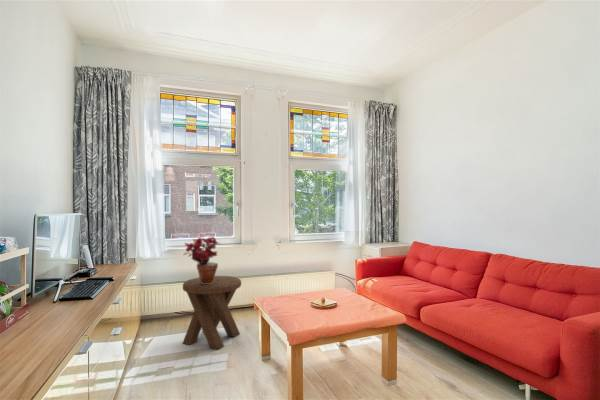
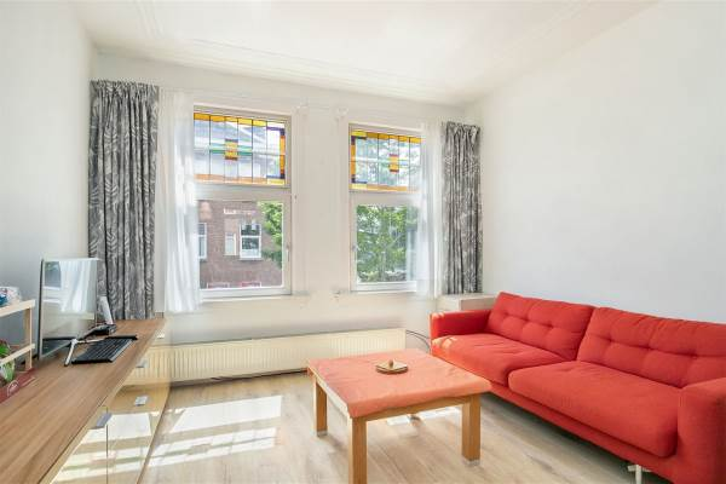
- potted plant [183,236,222,284]
- music stool [182,275,242,350]
